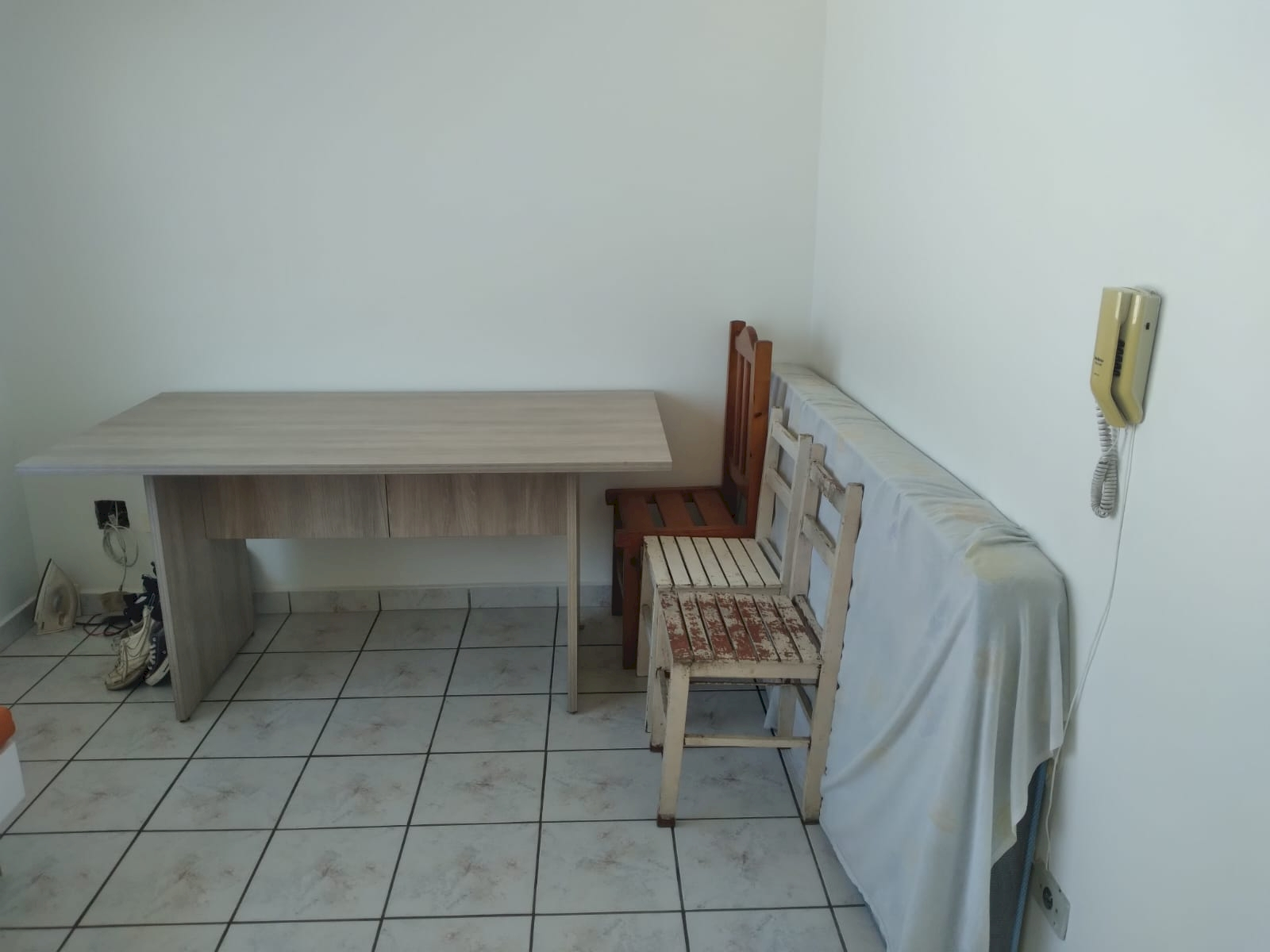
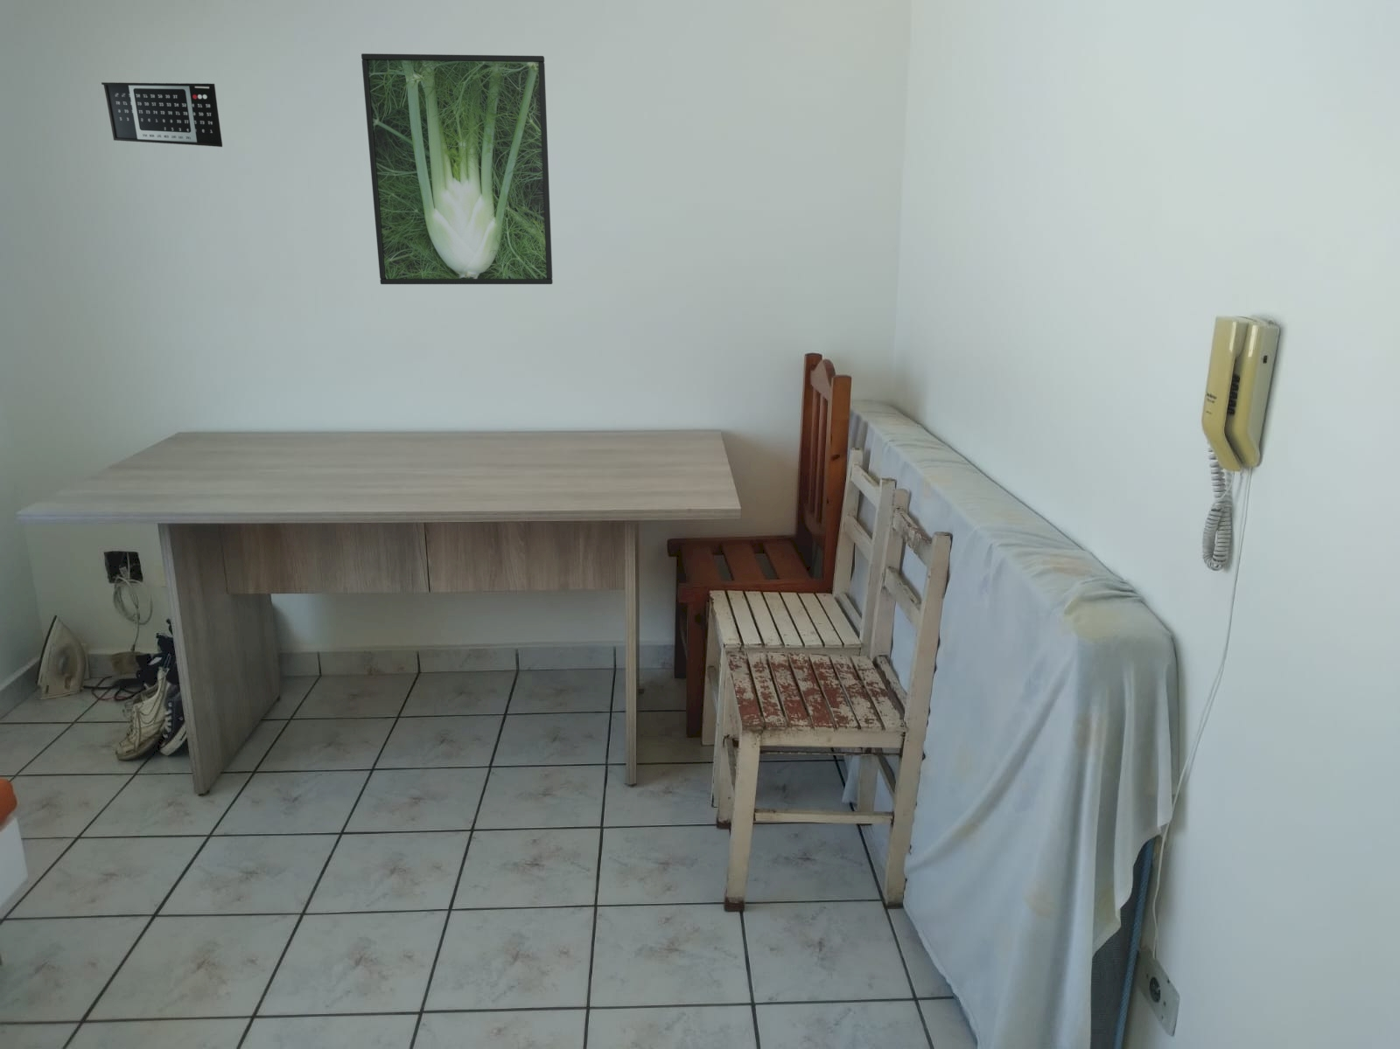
+ calendar [100,82,223,148]
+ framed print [360,53,553,285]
